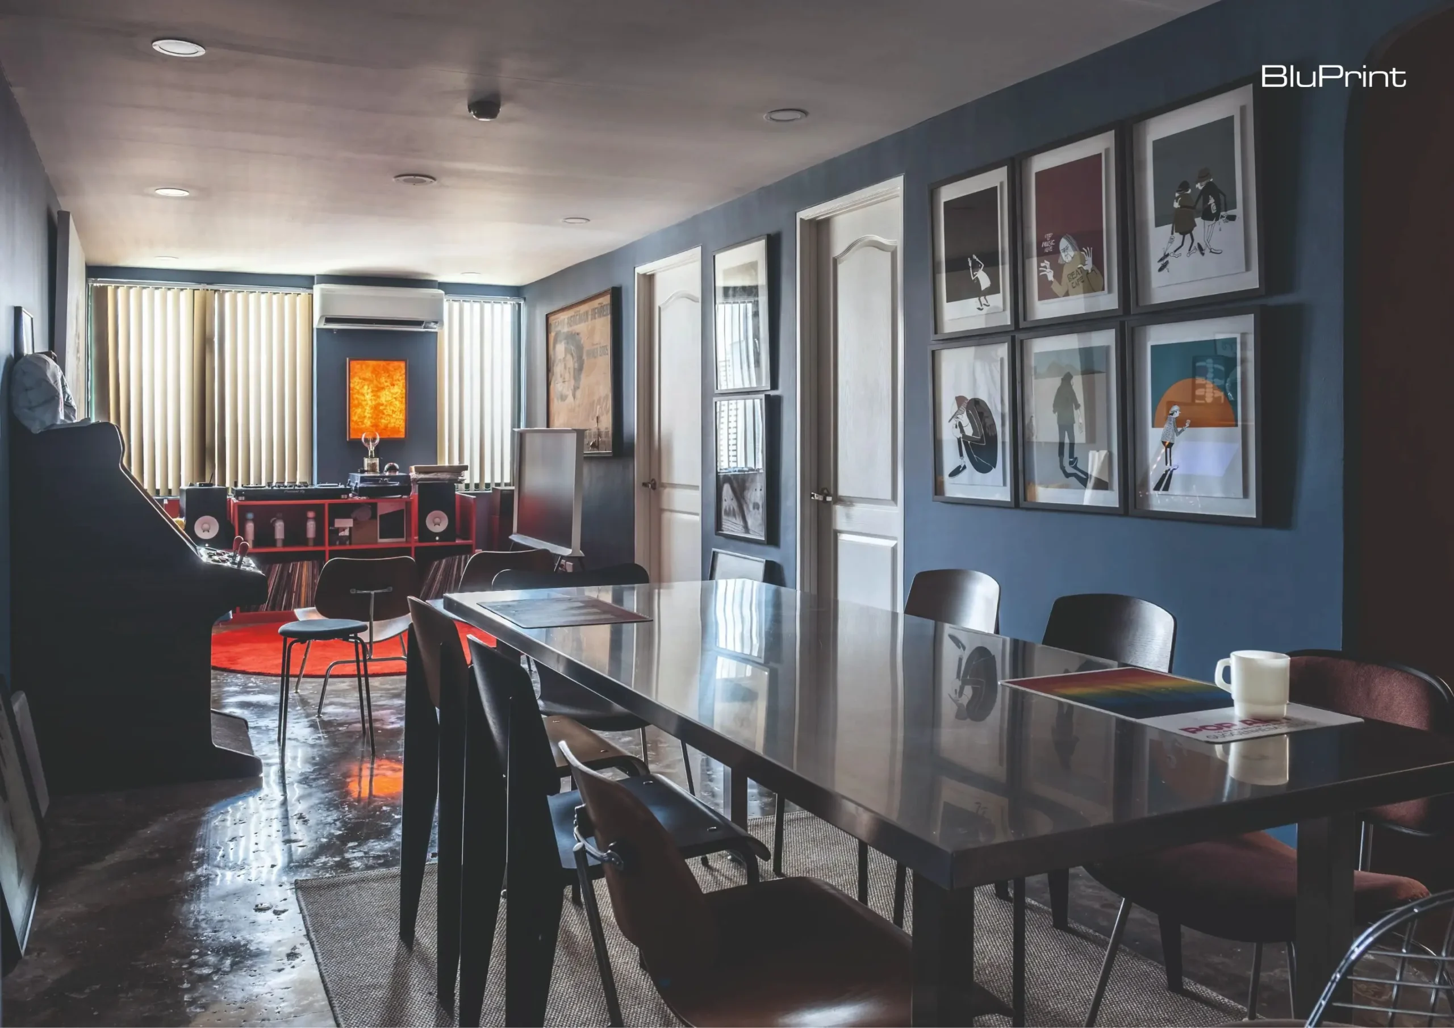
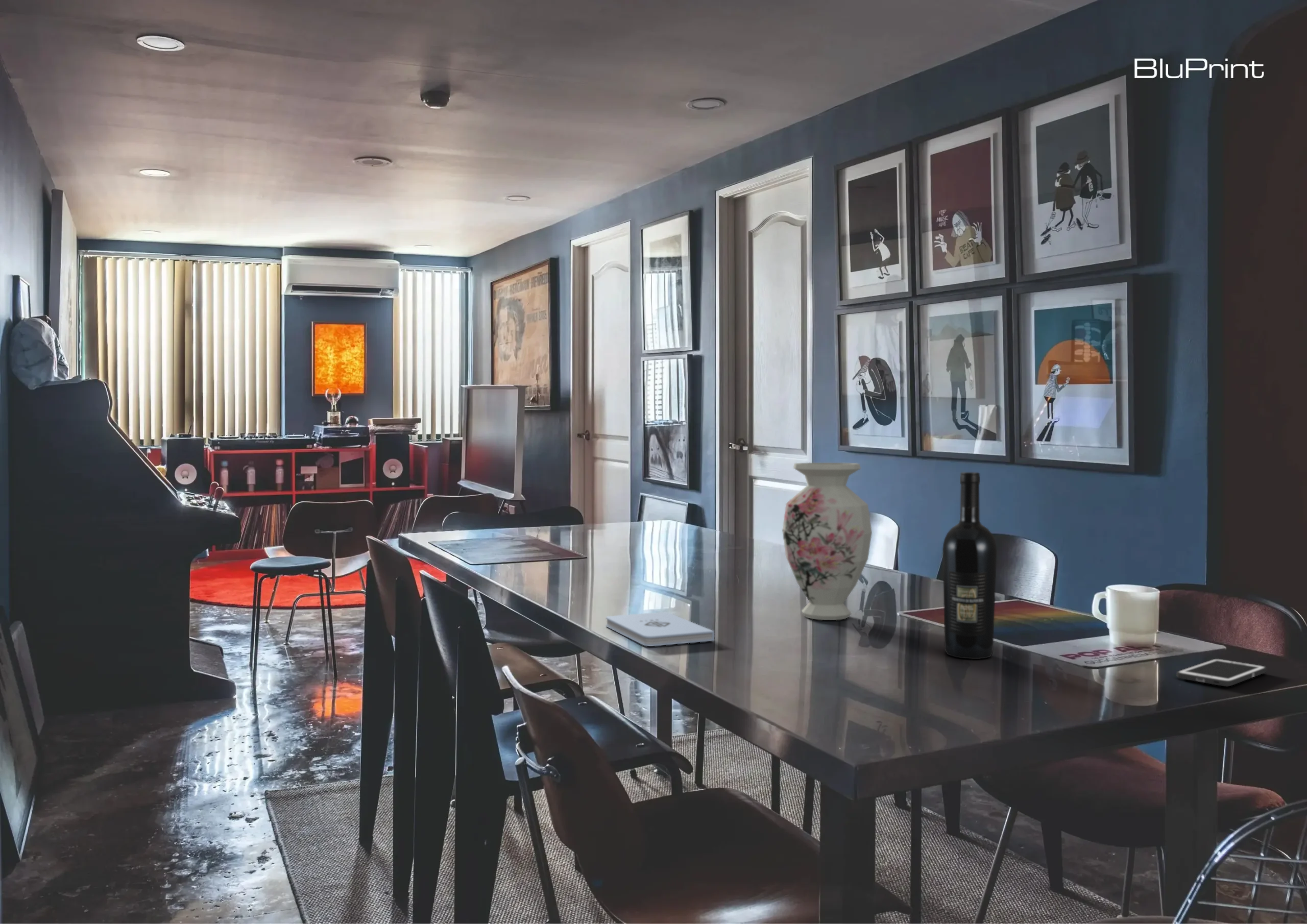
+ wine bottle [942,472,997,660]
+ vase [782,462,873,621]
+ cell phone [1176,658,1267,687]
+ notepad [606,611,715,647]
